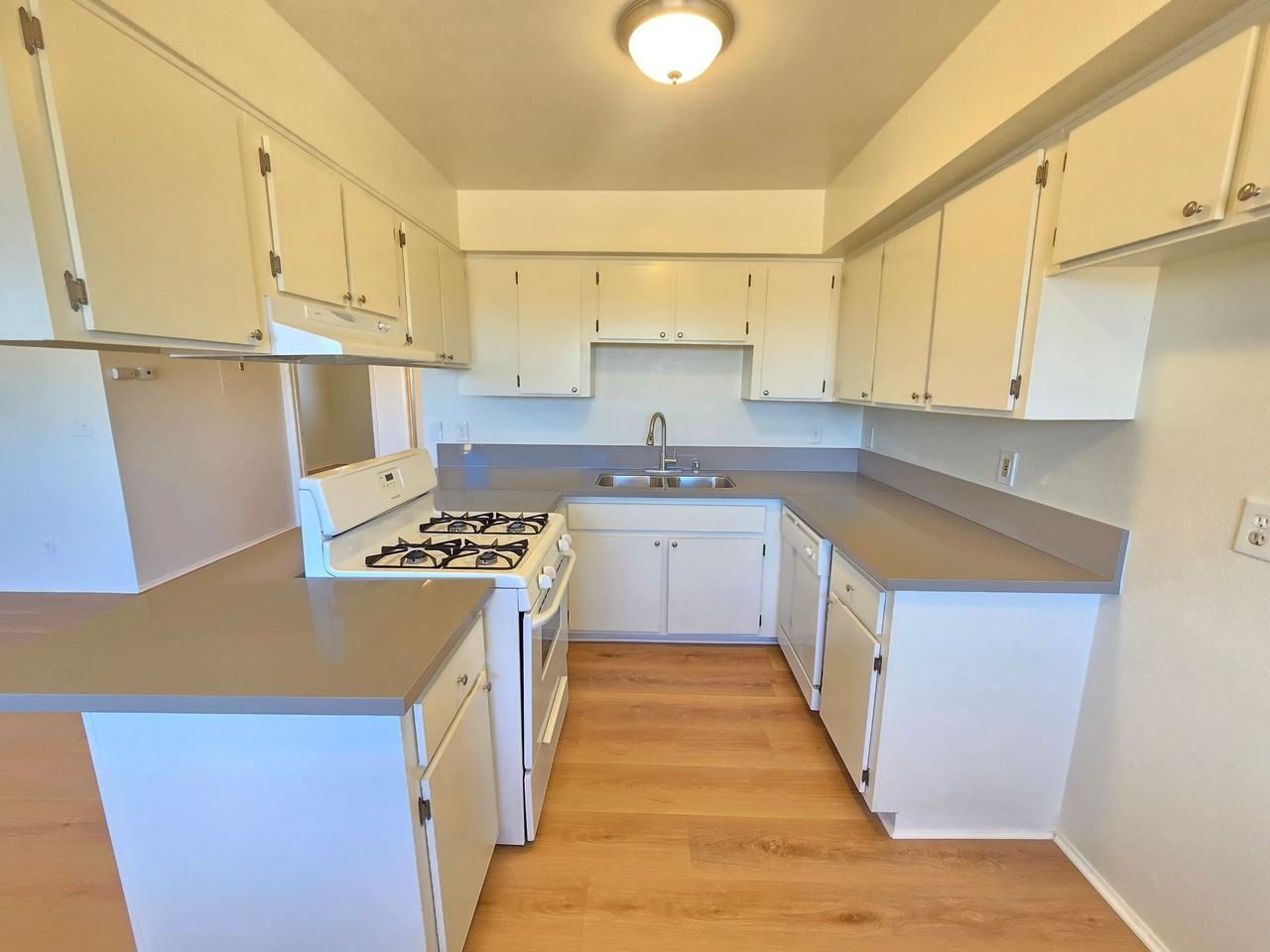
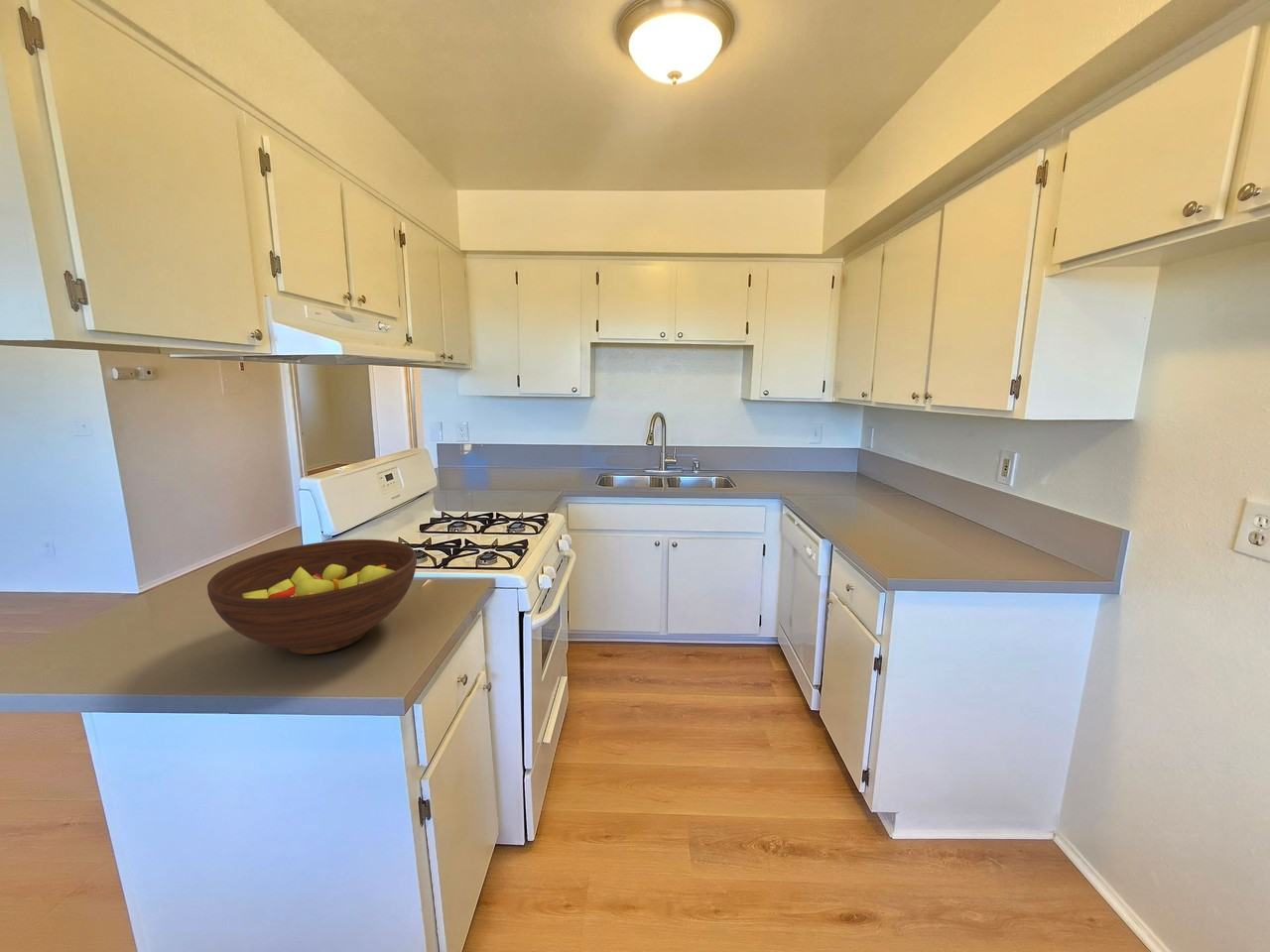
+ fruit bowl [206,538,418,655]
